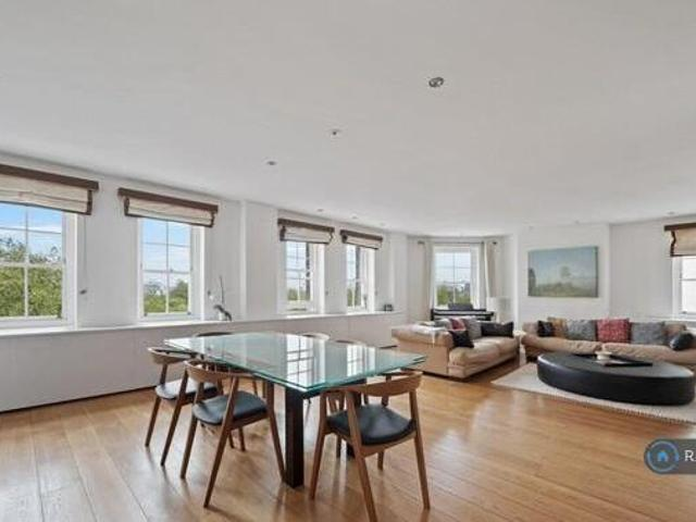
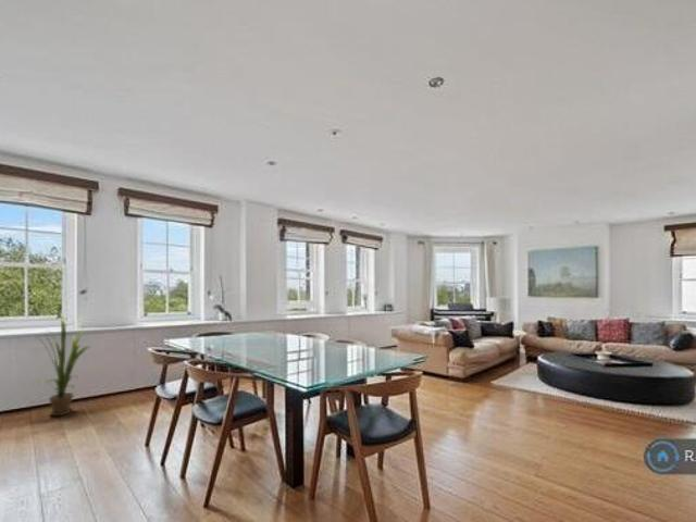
+ house plant [32,316,91,417]
